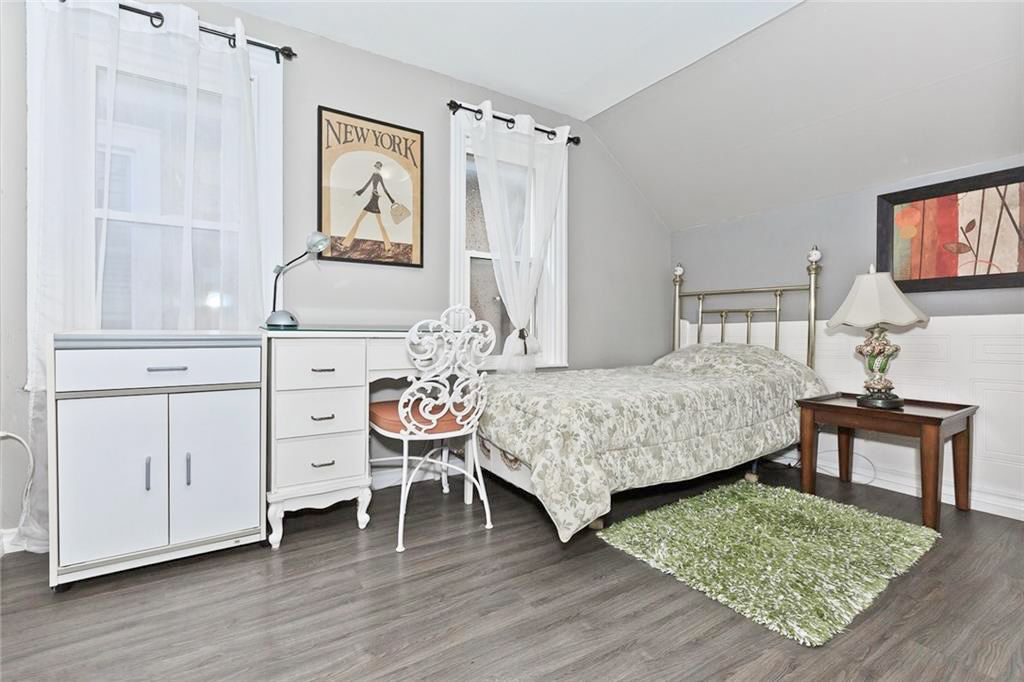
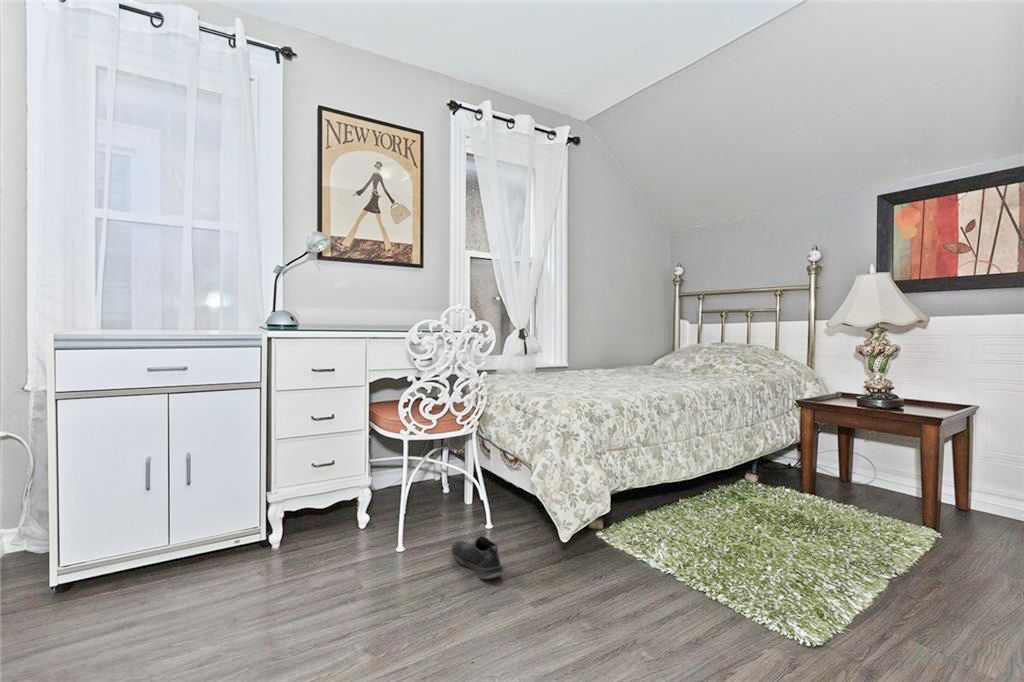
+ shoe [450,535,505,580]
